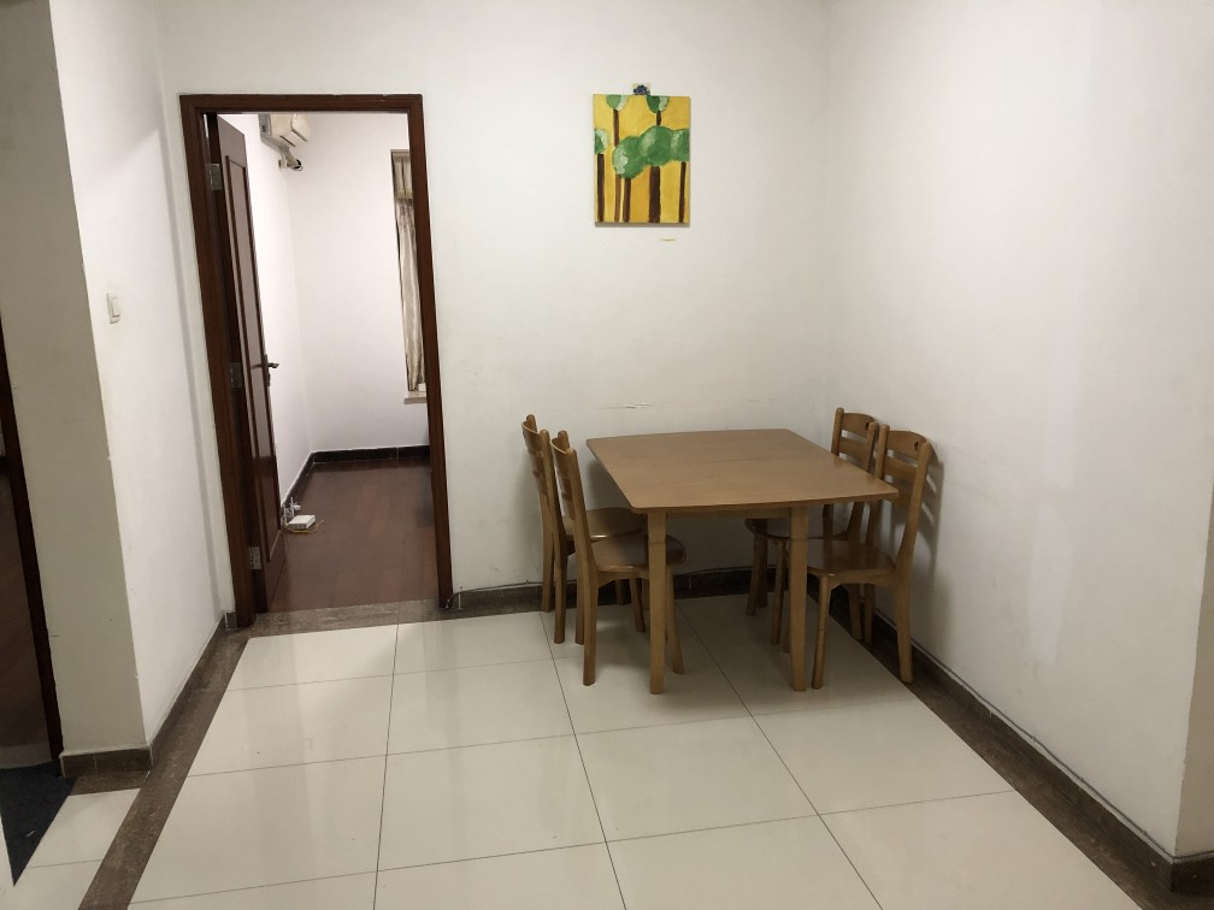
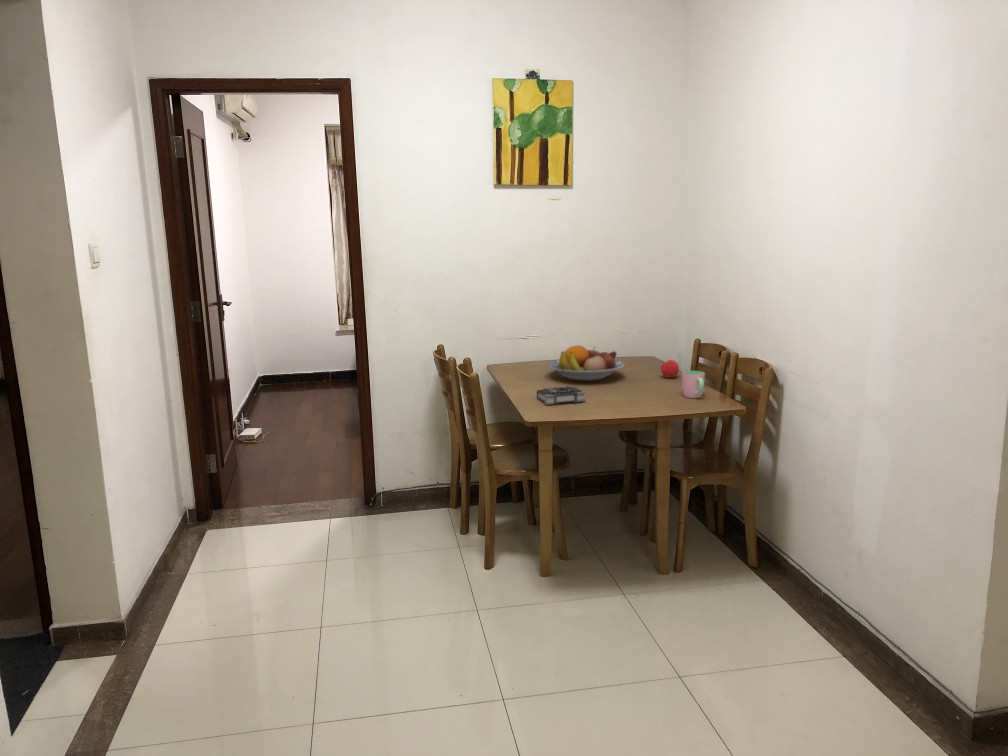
+ cup [681,370,706,399]
+ fruit [660,359,680,379]
+ fruit bowl [546,345,625,382]
+ book [536,386,586,406]
